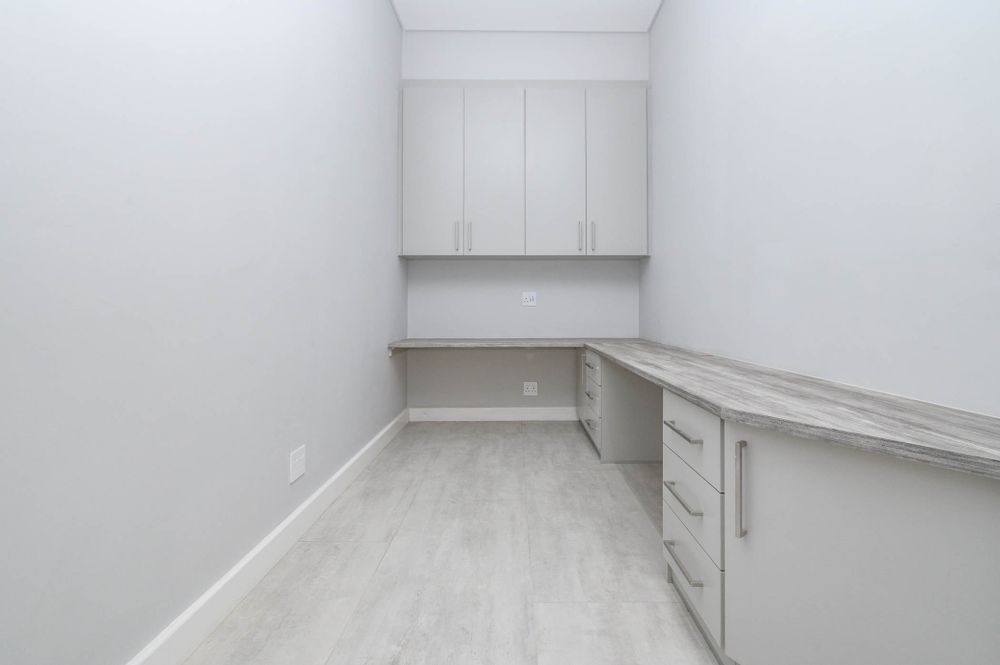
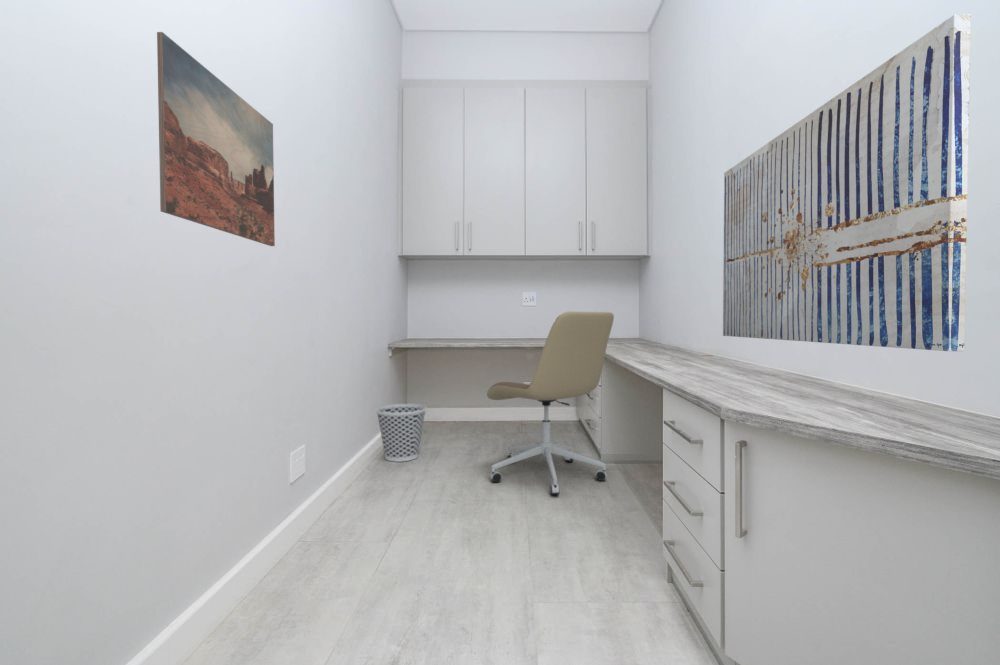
+ wall art [156,31,276,247]
+ wastebasket [375,403,428,463]
+ wall art [722,13,972,352]
+ office chair [486,311,615,496]
